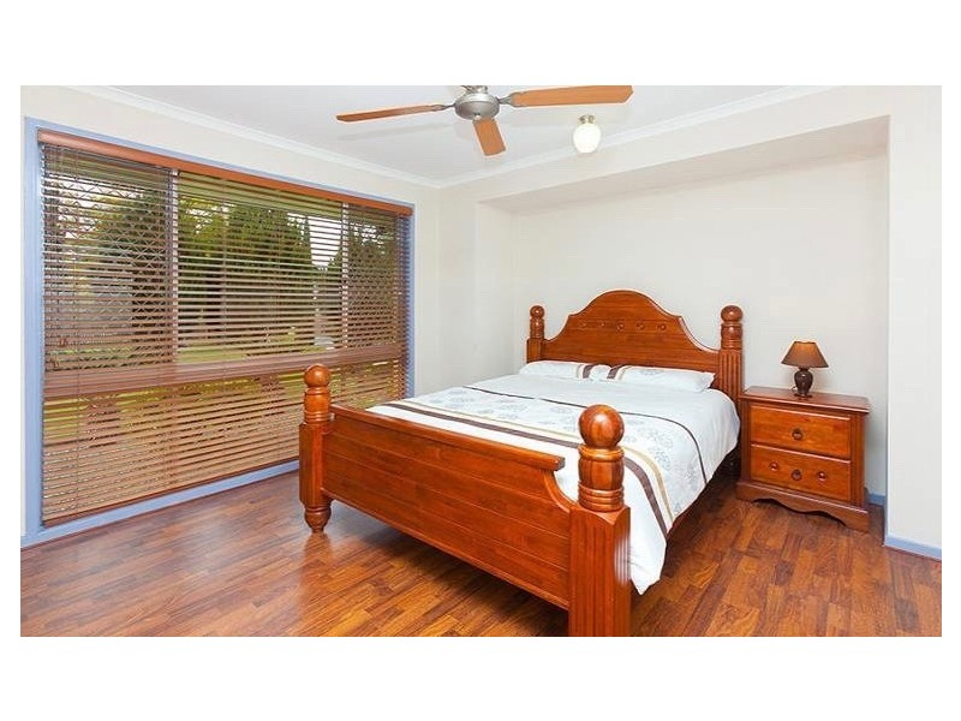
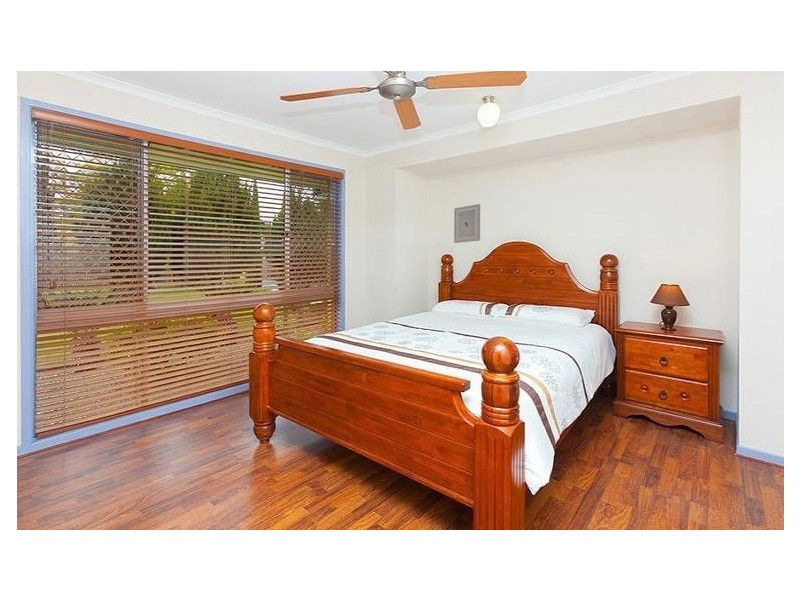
+ wall art [453,203,481,244]
